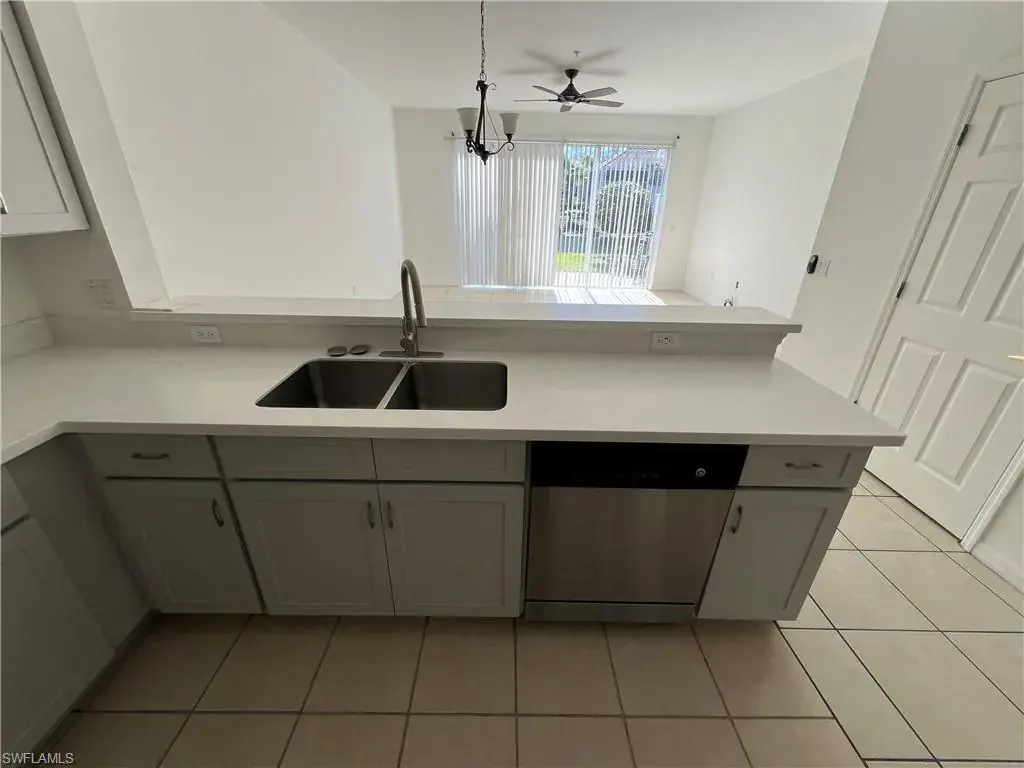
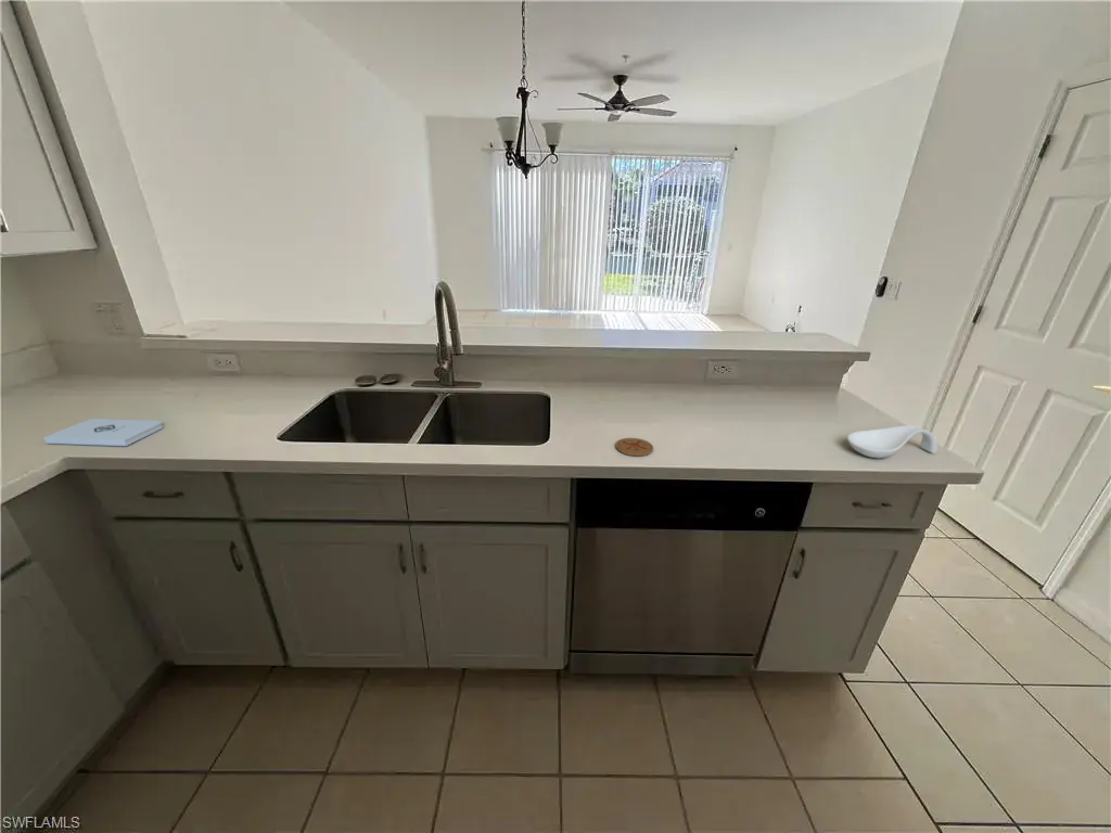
+ notepad [42,418,164,447]
+ spoon rest [846,424,938,459]
+ coaster [614,437,654,457]
